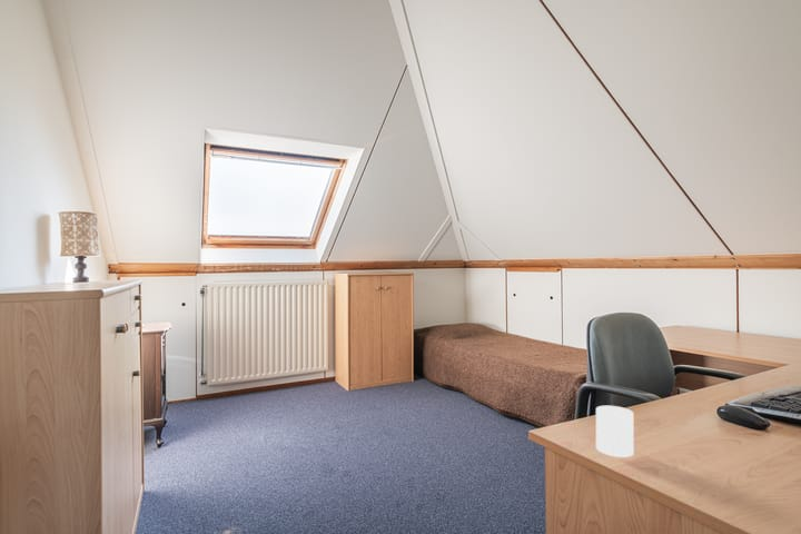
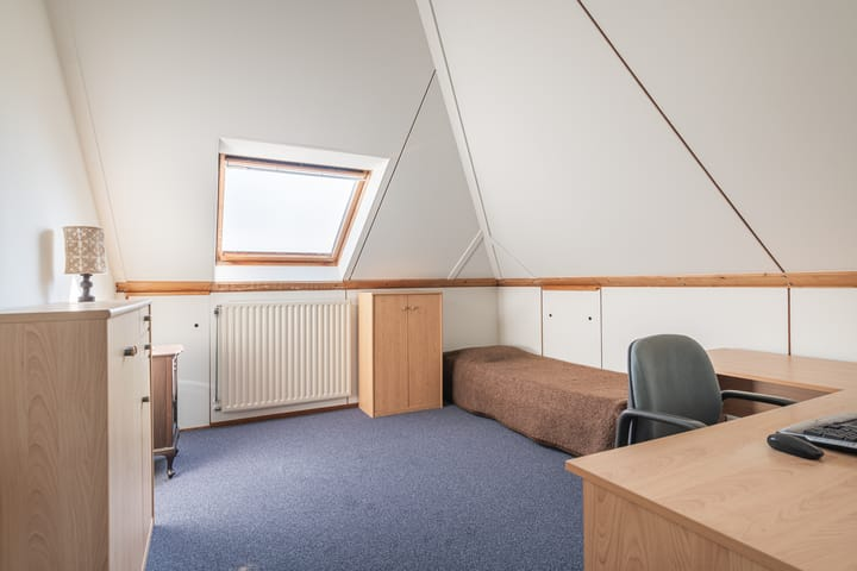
- mug [595,405,635,458]
